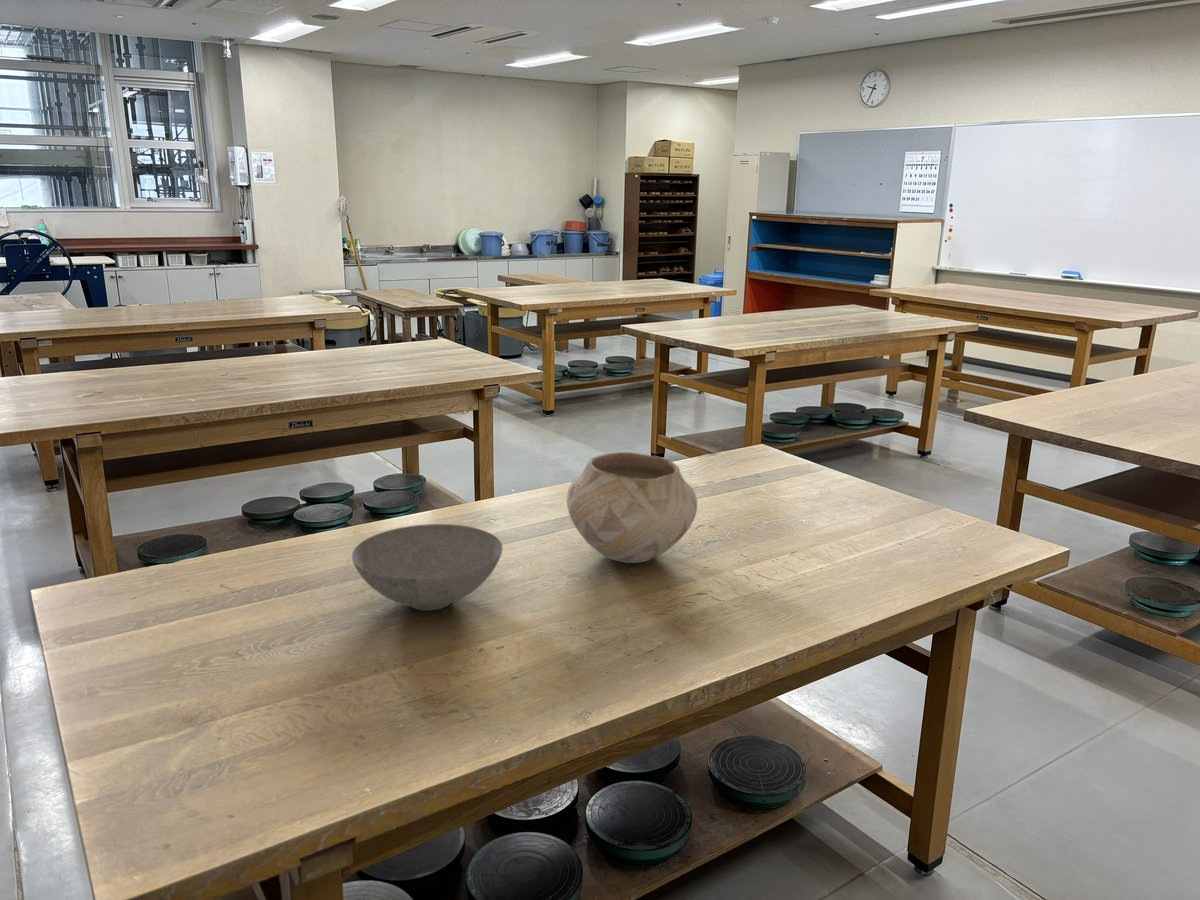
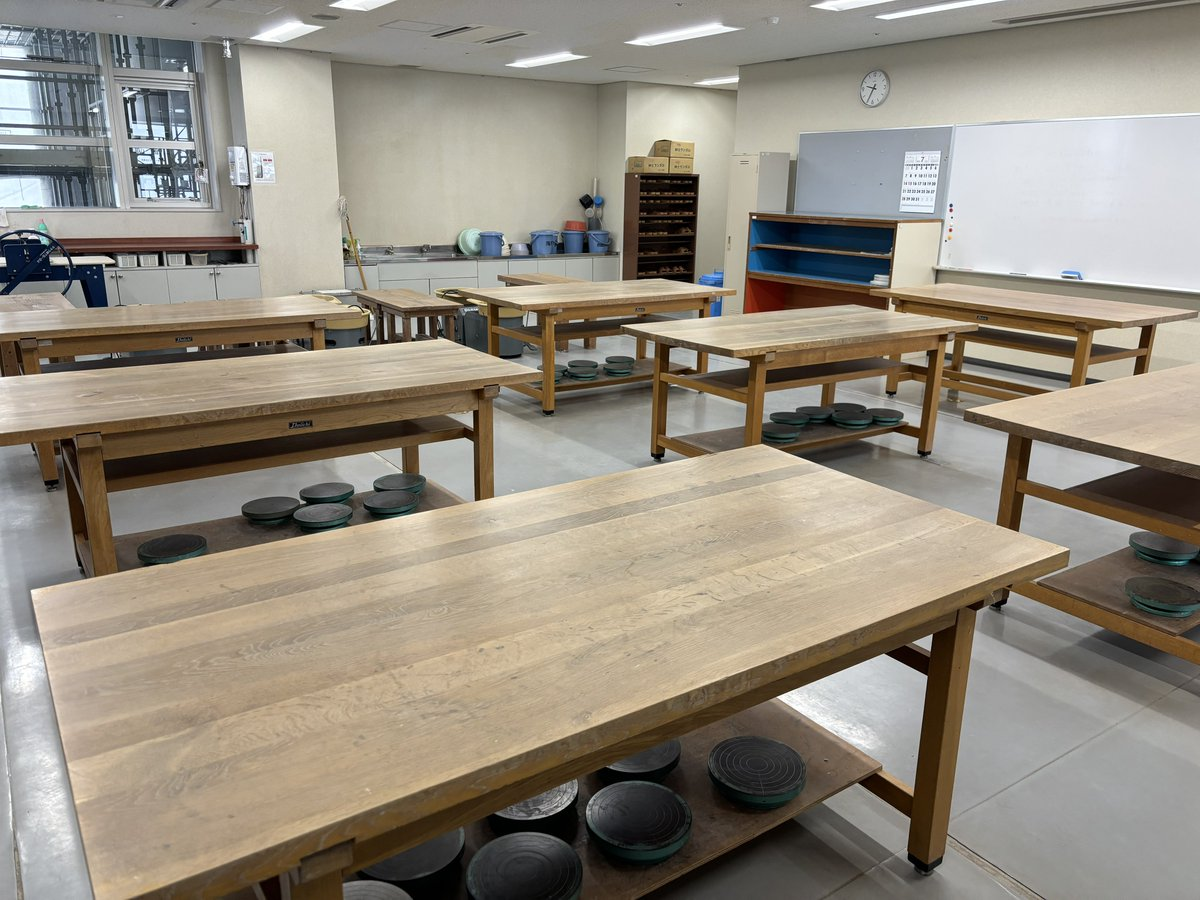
- ceramic pot [566,451,698,564]
- bowl [351,523,504,611]
